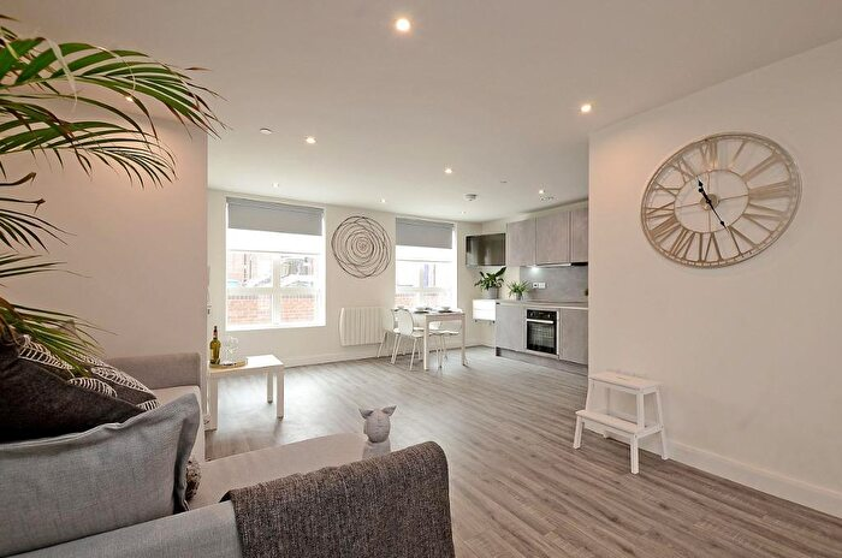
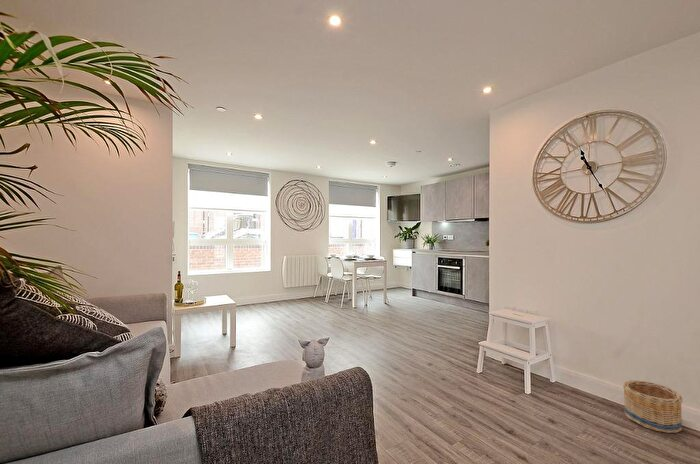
+ basket [622,380,683,434]
